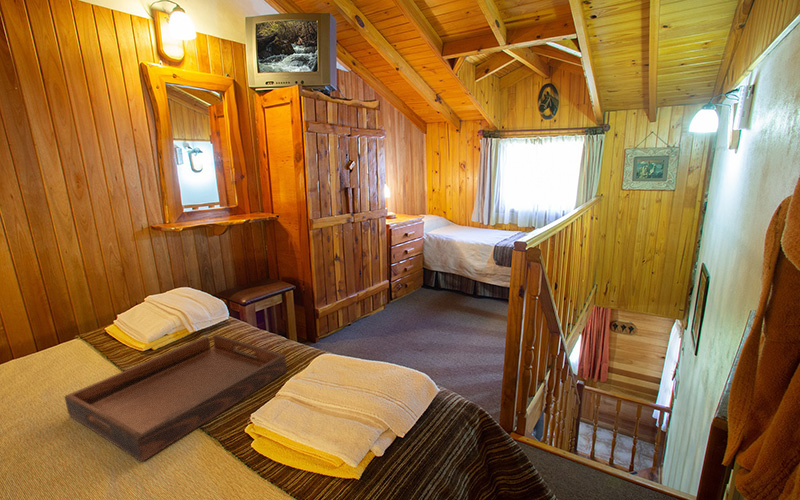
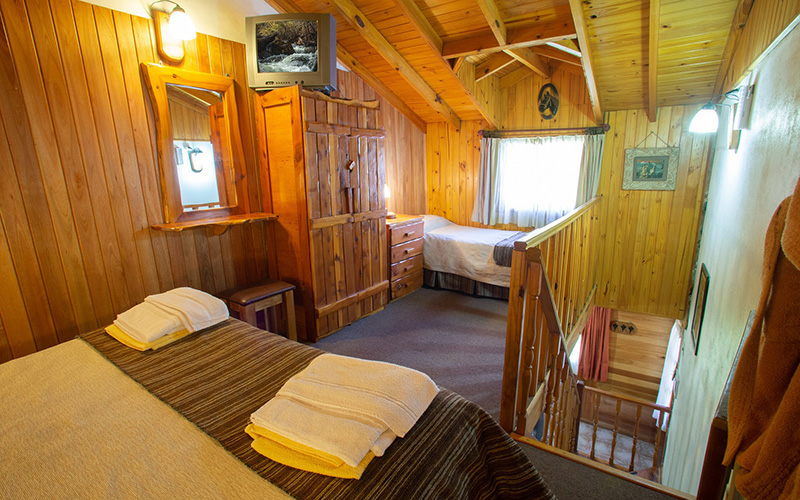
- serving tray [64,334,287,463]
